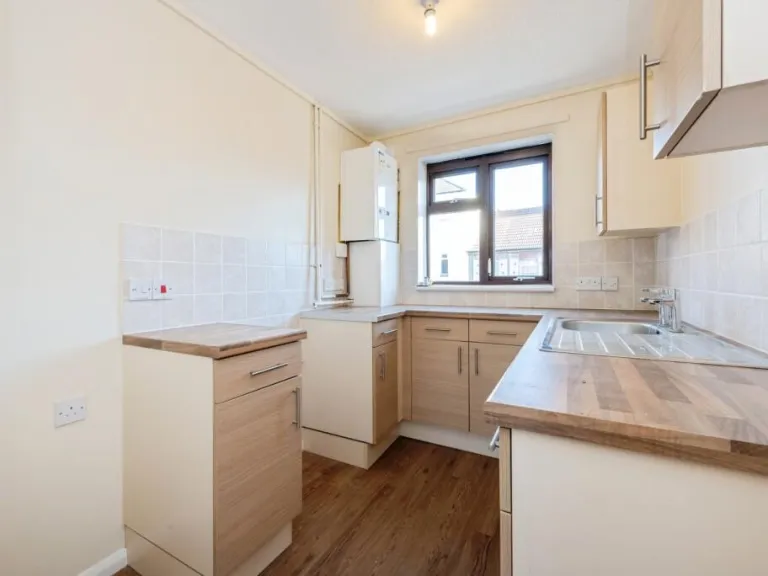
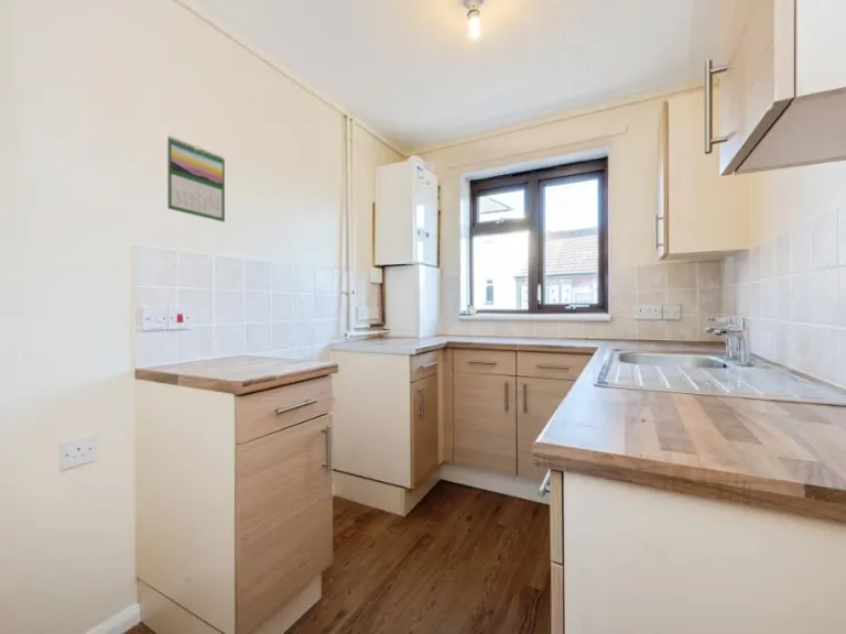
+ calendar [166,134,226,223]
